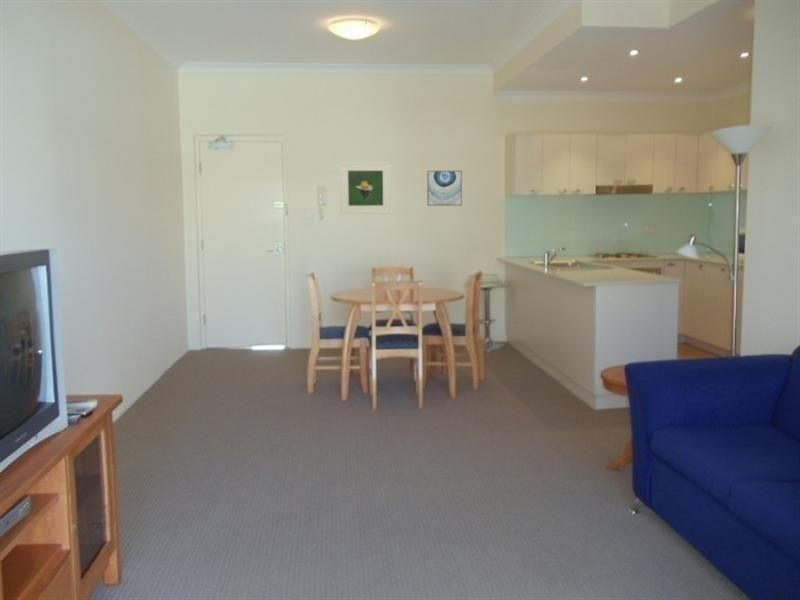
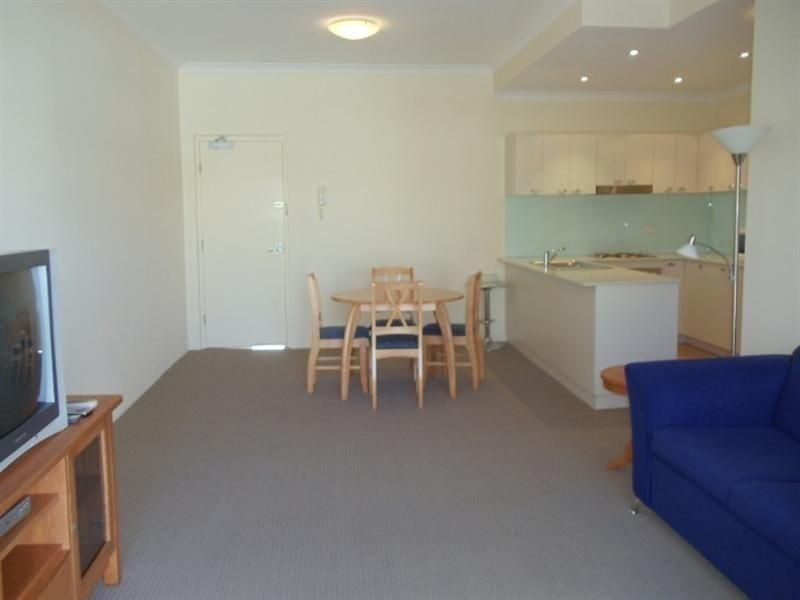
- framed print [339,161,392,215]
- wall art [426,170,463,207]
